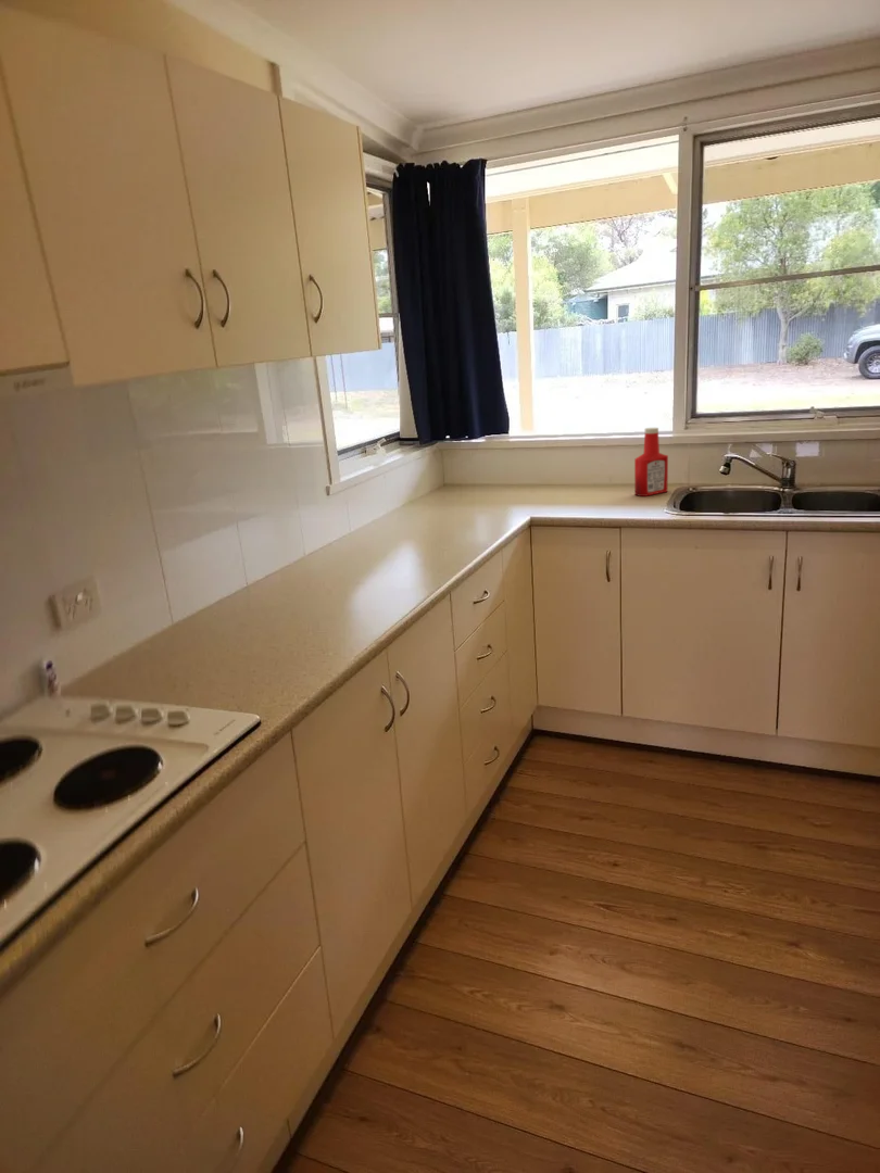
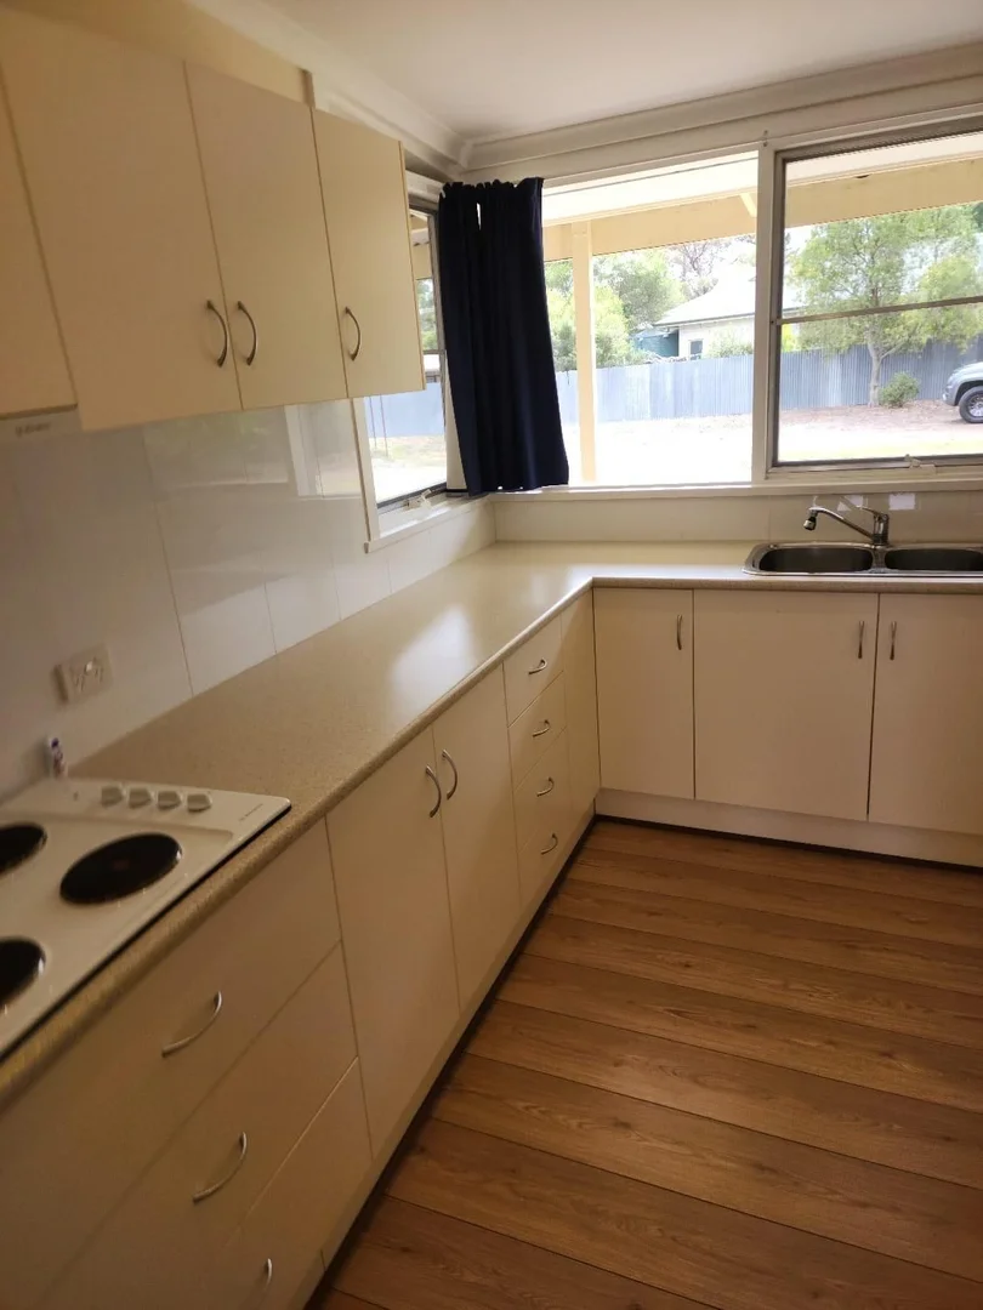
- soap bottle [633,427,669,497]
